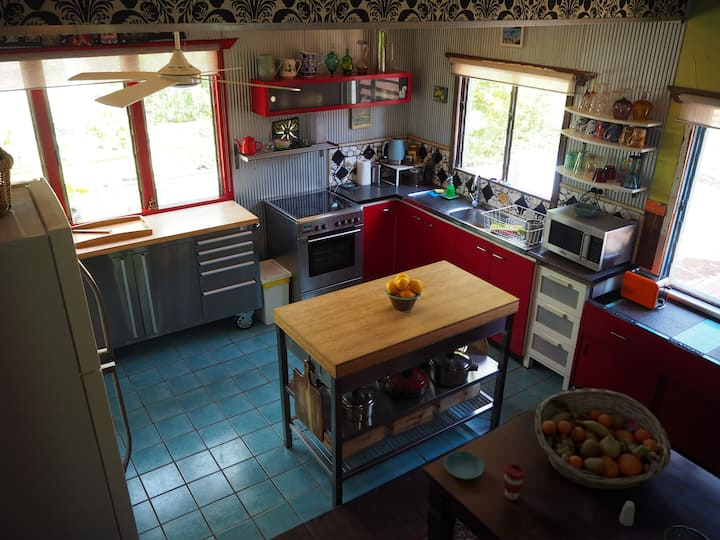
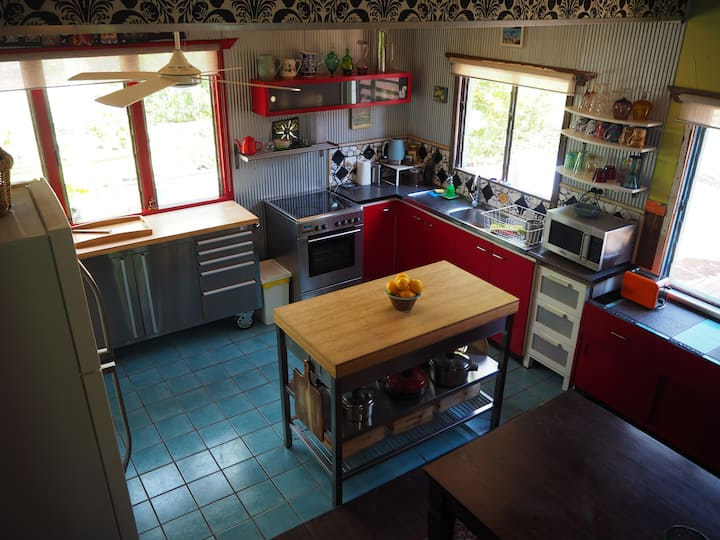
- saltshaker [618,500,636,527]
- saucer [443,450,485,481]
- fruit basket [534,388,672,491]
- coffee cup [503,463,526,501]
